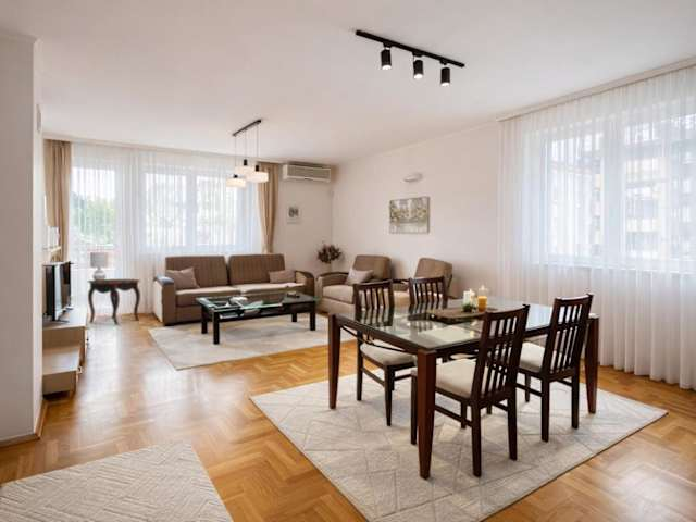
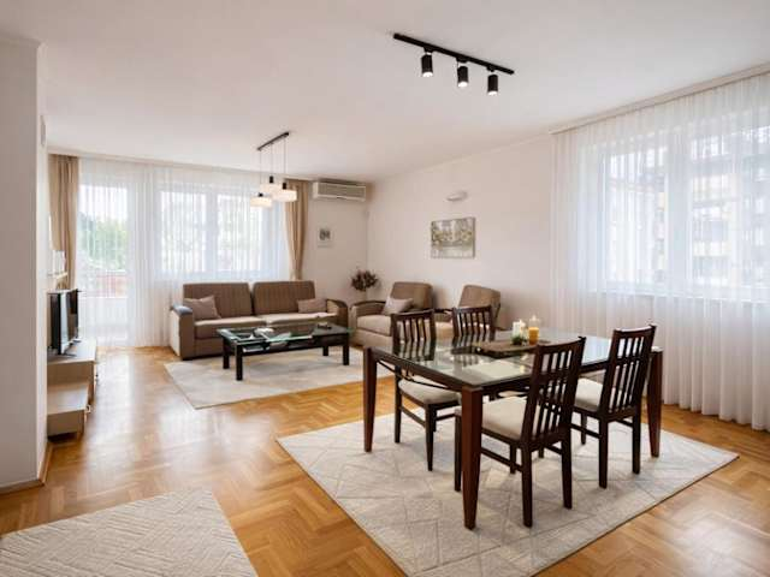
- side table [87,278,141,326]
- lamp [89,251,109,281]
